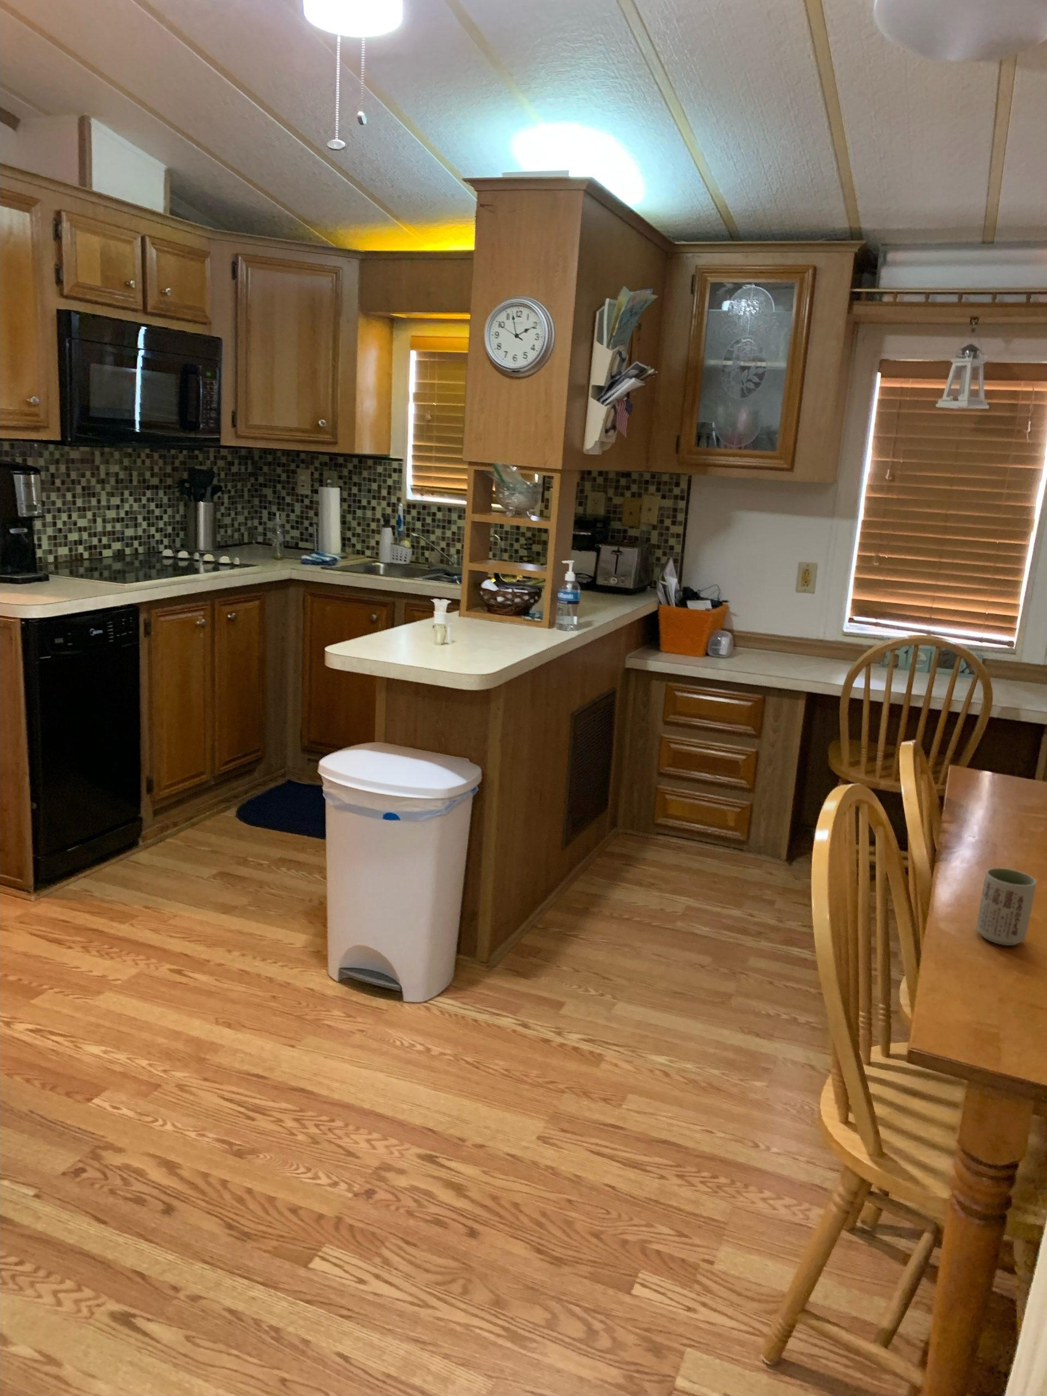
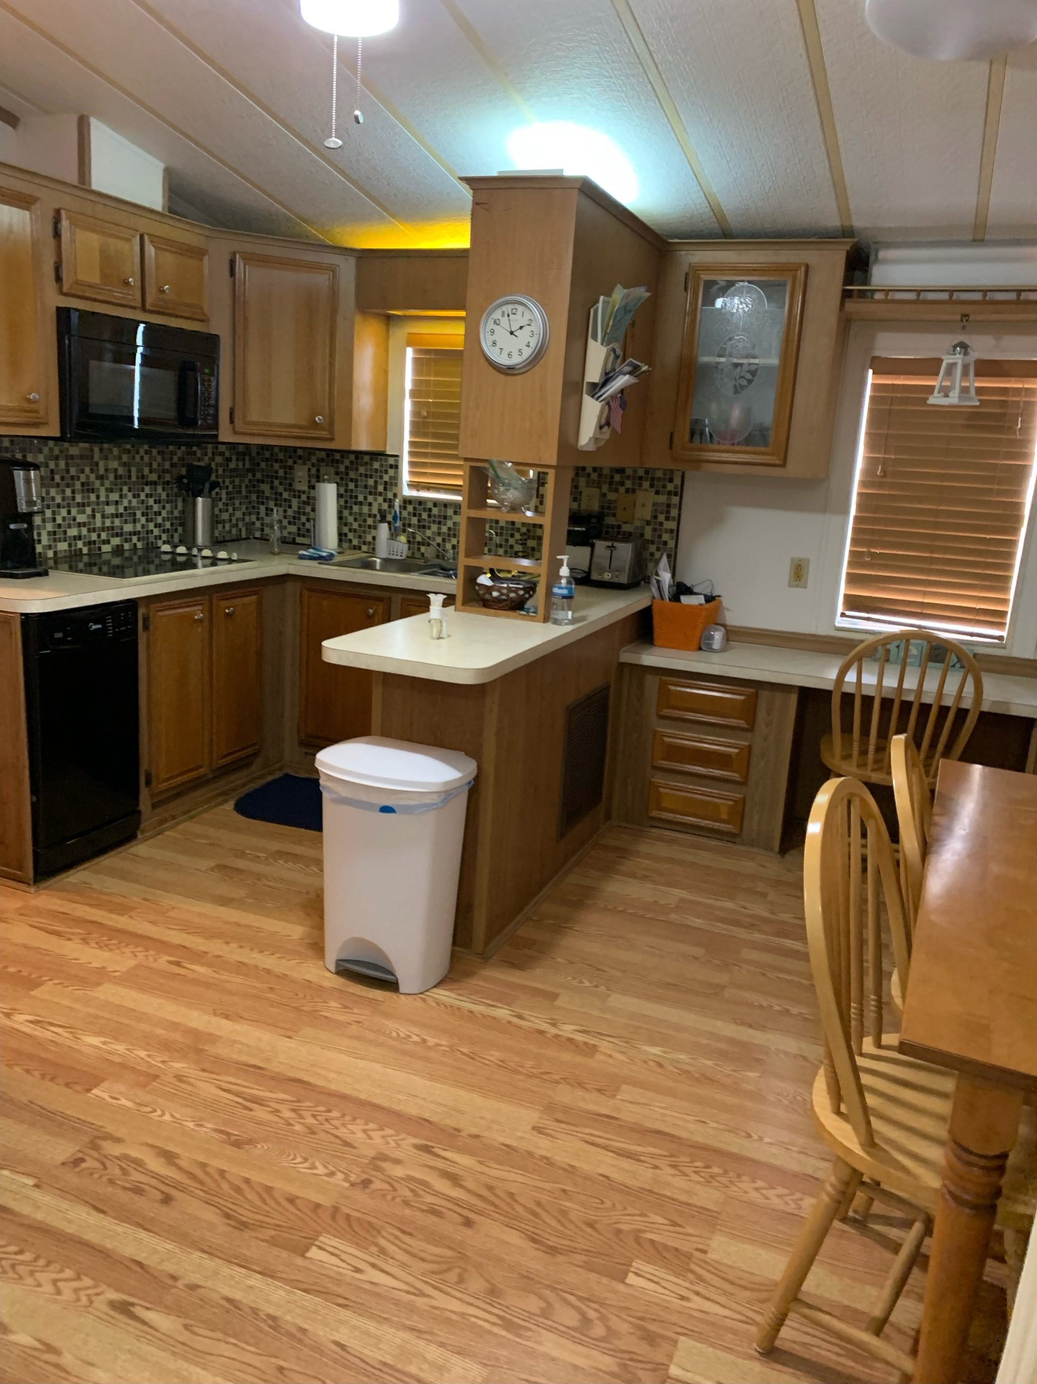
- cup [977,867,1037,946]
